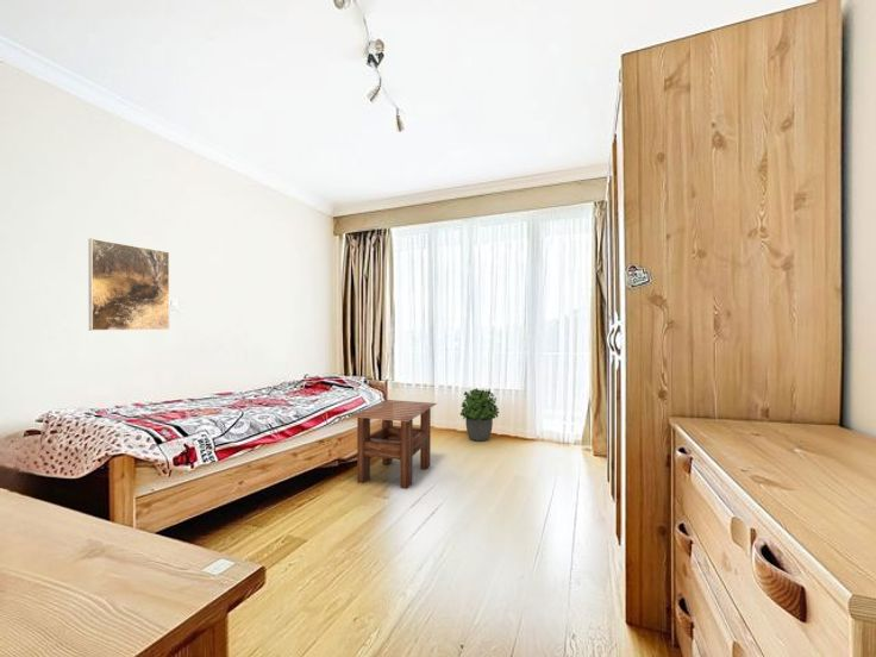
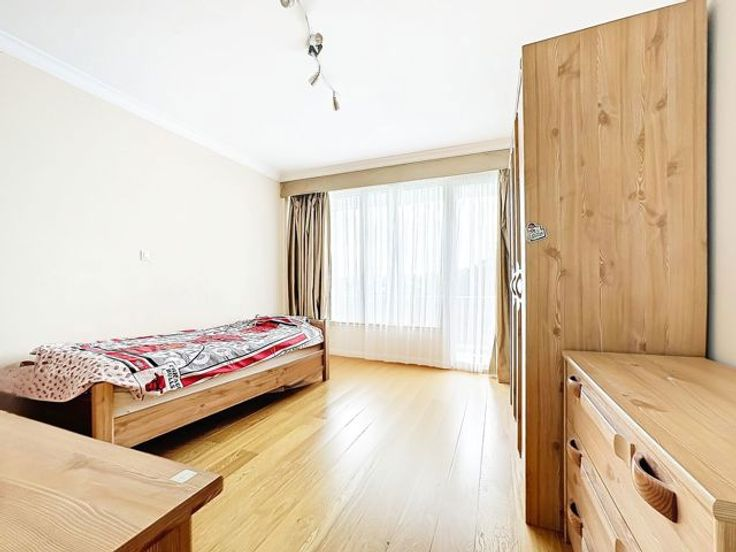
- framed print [87,237,170,332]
- potted plant [459,387,500,443]
- side table [348,399,438,490]
